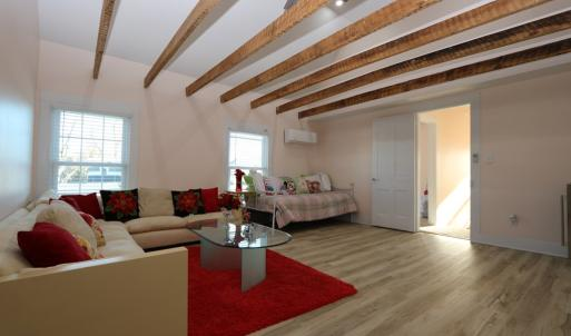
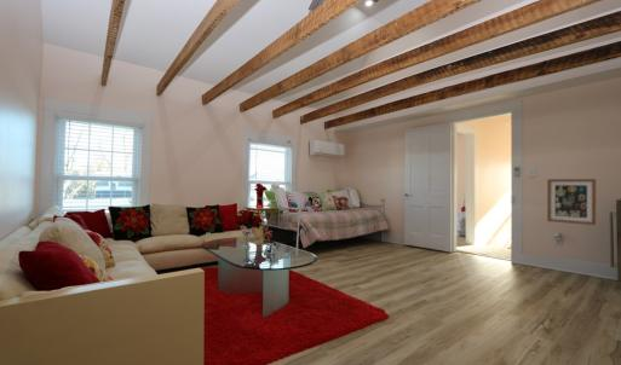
+ wall art [546,178,597,226]
